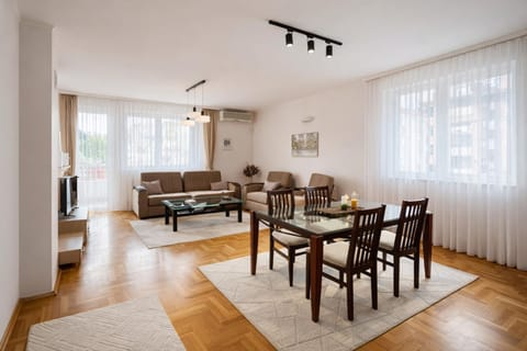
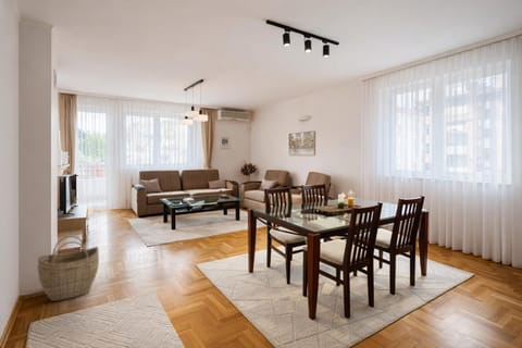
+ woven basket [37,235,100,302]
